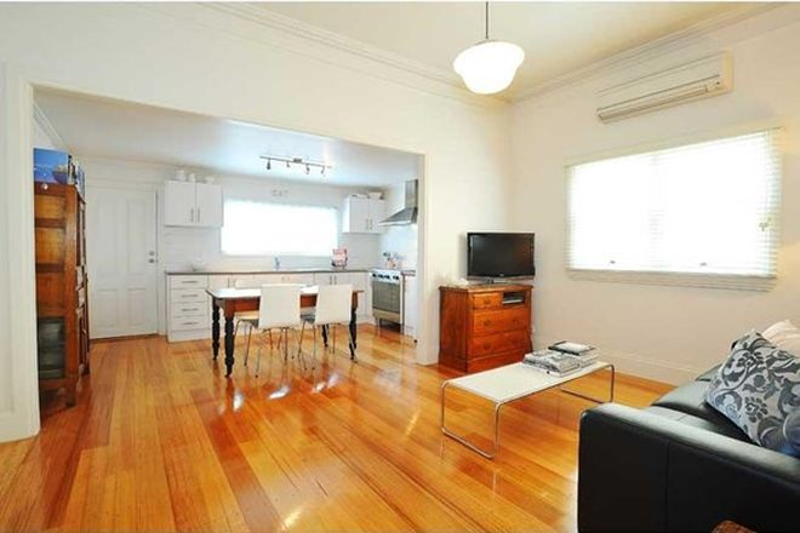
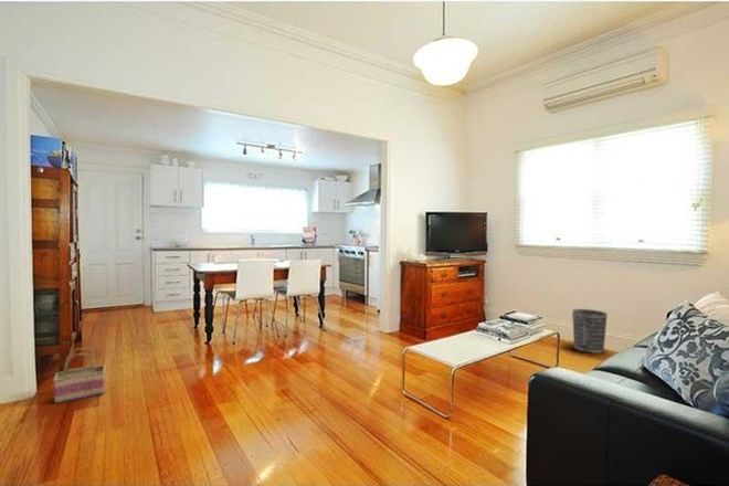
+ wastebasket [571,308,609,355]
+ basket [52,347,106,404]
